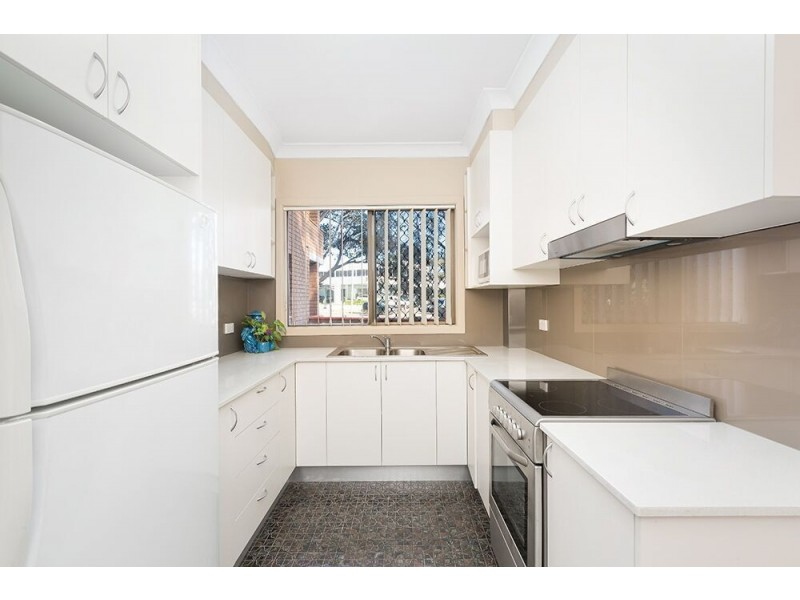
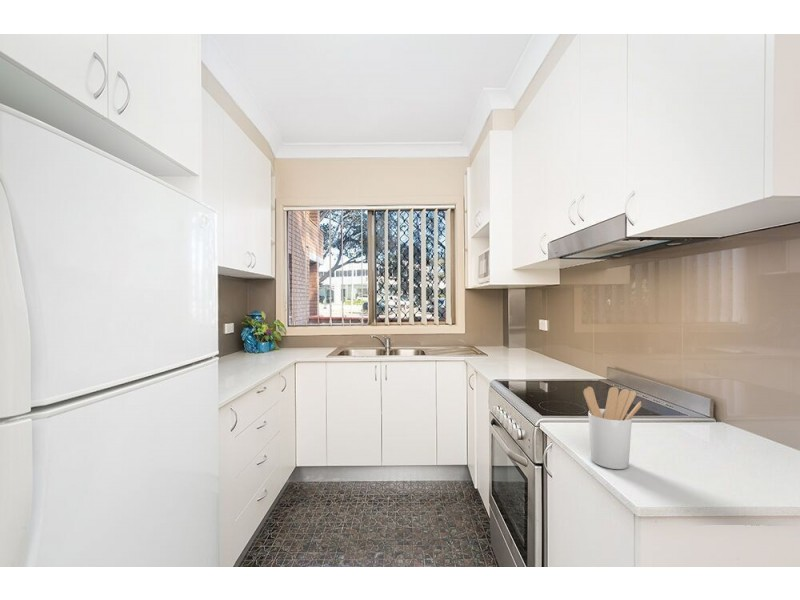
+ utensil holder [582,386,642,470]
